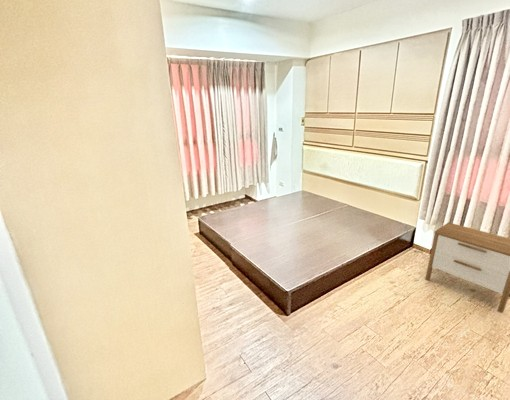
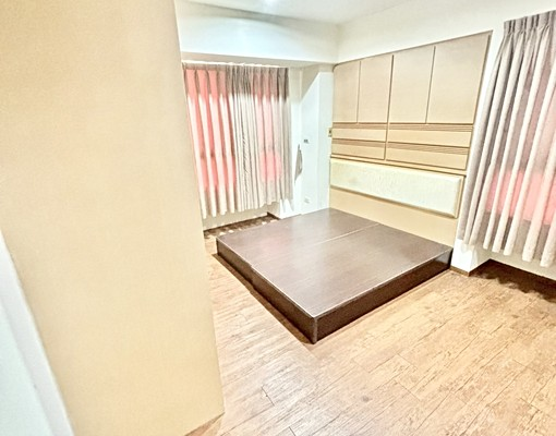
- nightstand [424,221,510,314]
